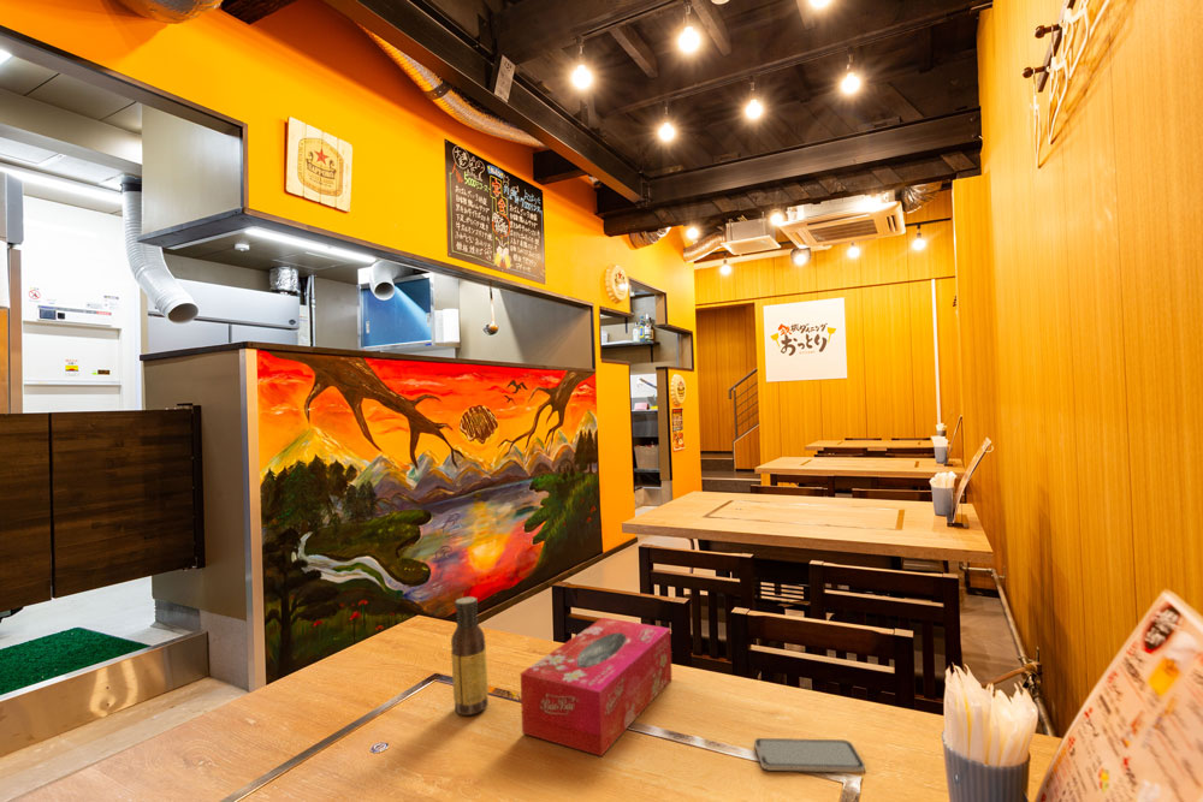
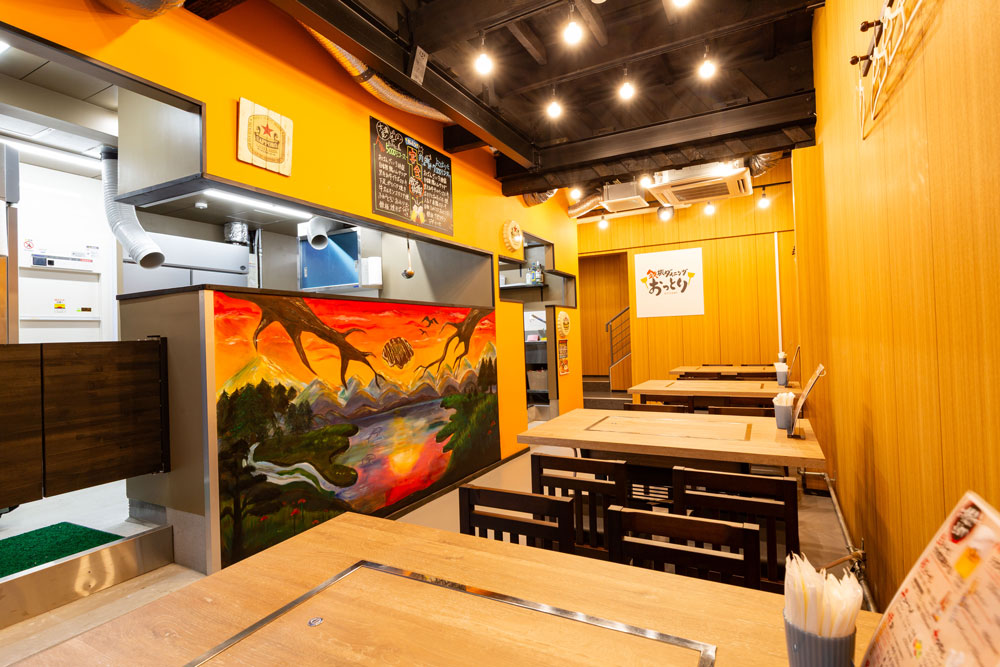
- smartphone [753,737,866,773]
- sauce bottle [450,595,490,717]
- tissue box [520,617,672,758]
